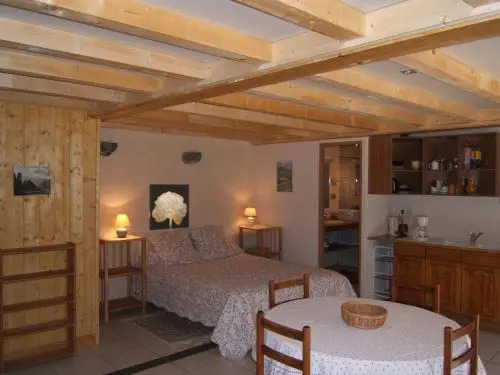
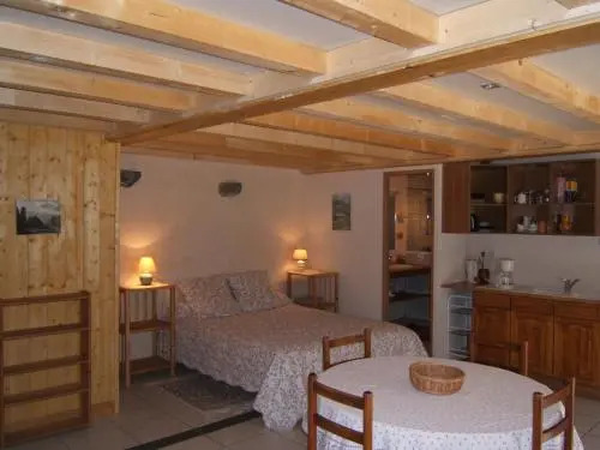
- wall art [148,183,190,231]
